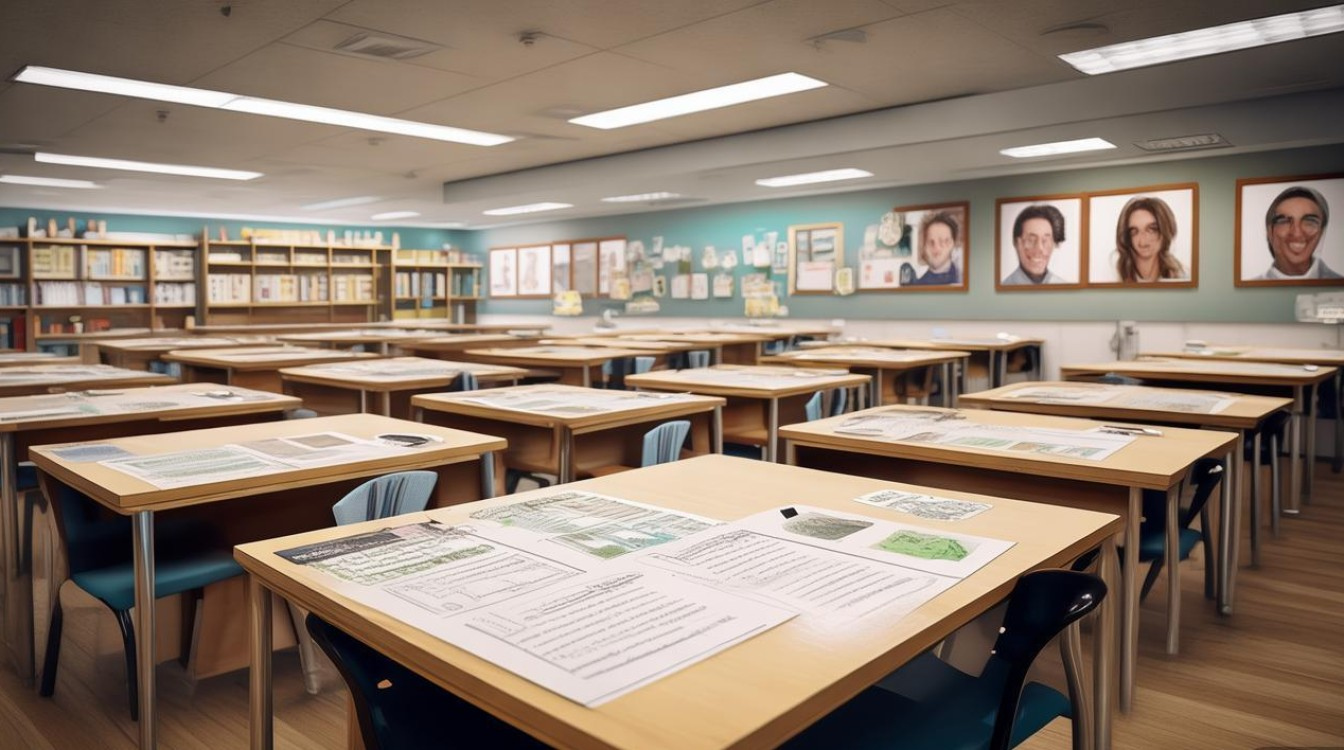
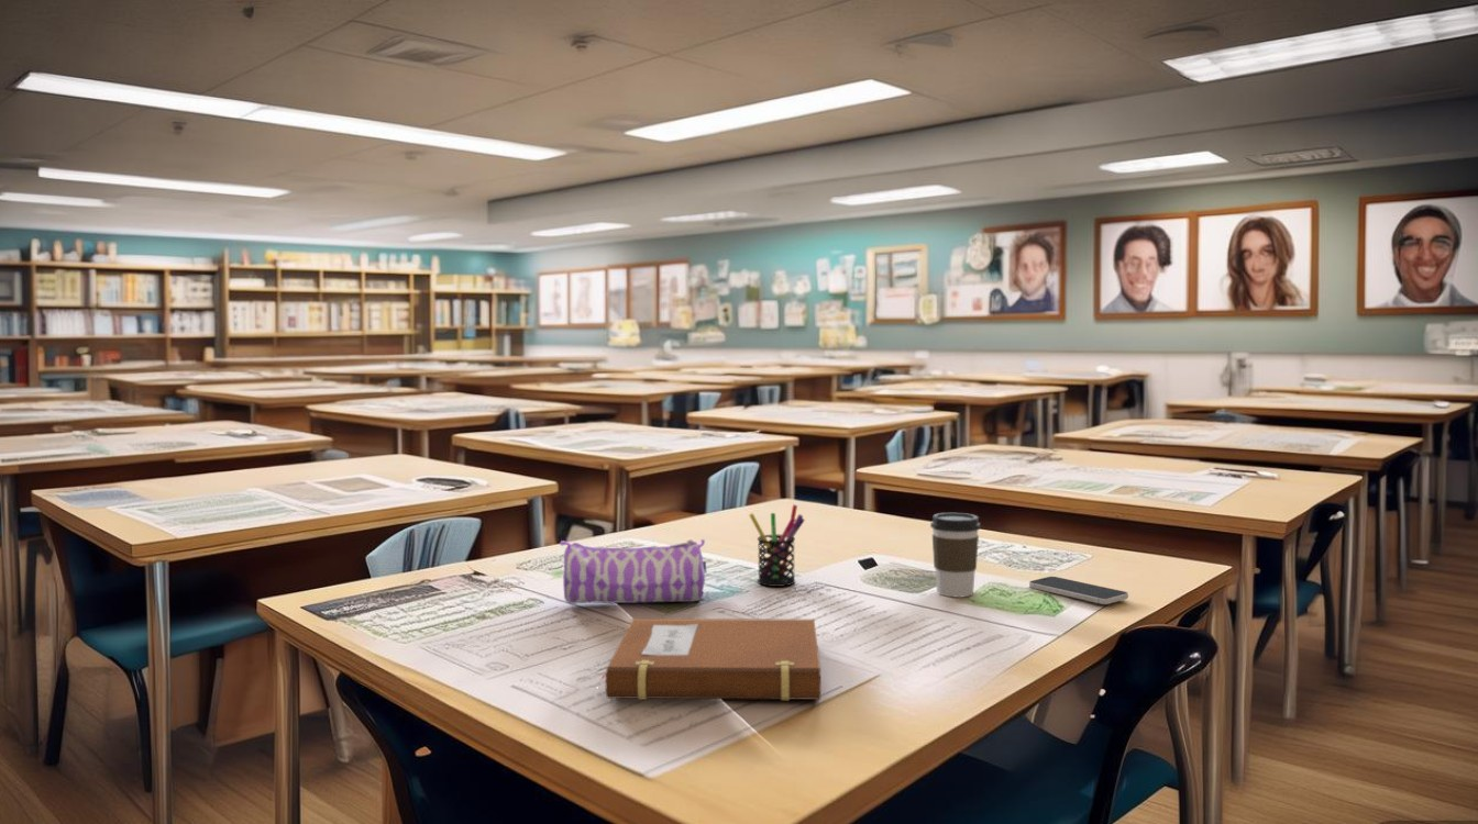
+ smartphone [1028,576,1129,605]
+ notebook [597,617,821,701]
+ pencil case [559,538,707,605]
+ coffee cup [929,512,981,599]
+ pen holder [748,503,806,588]
